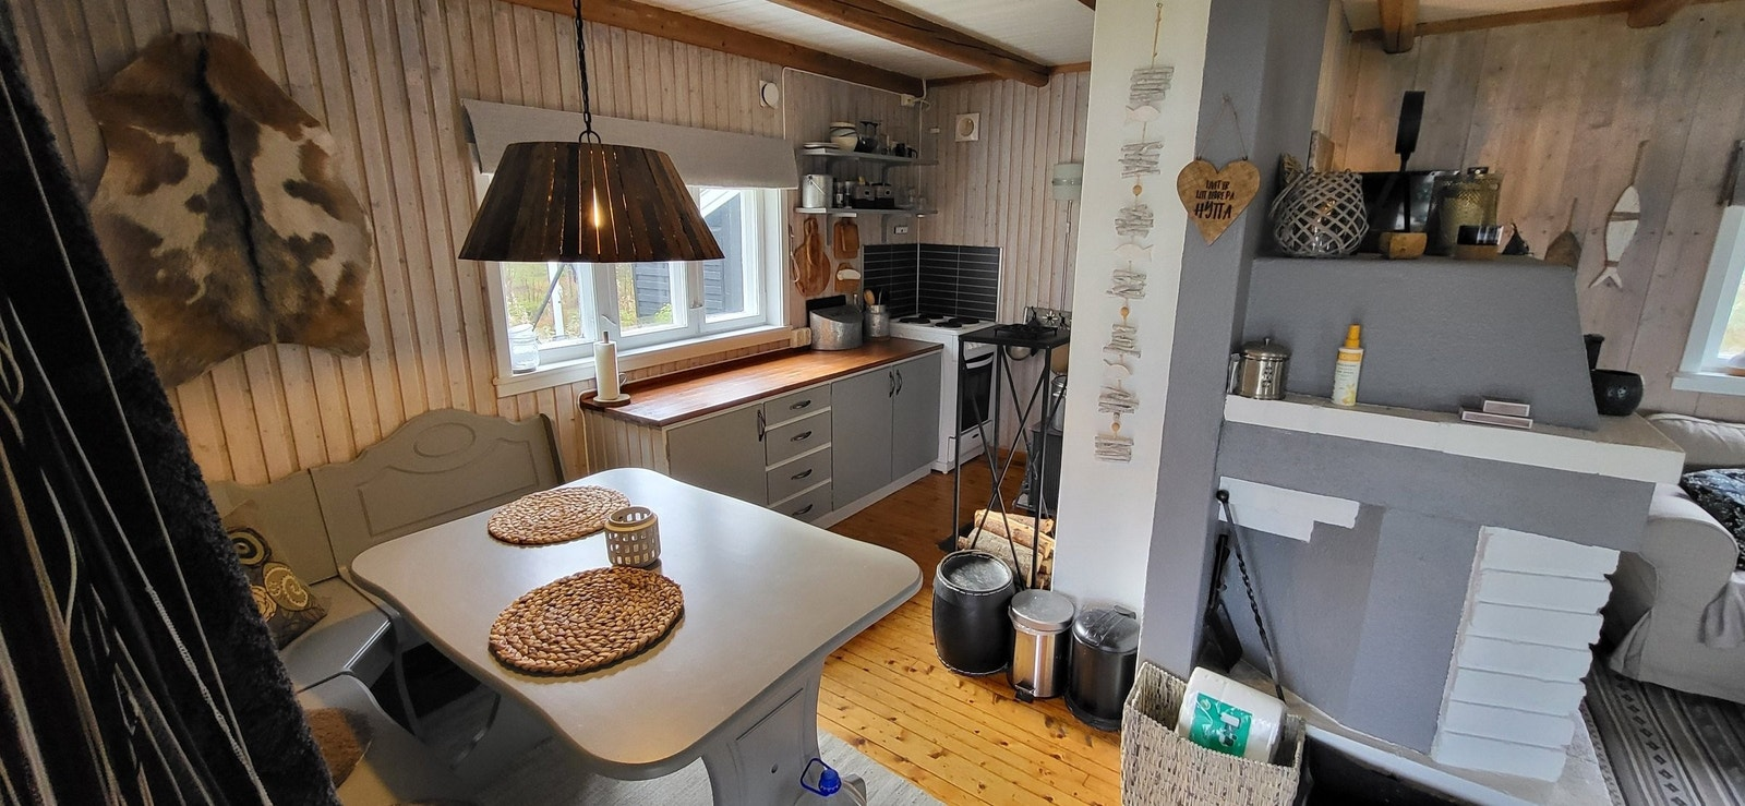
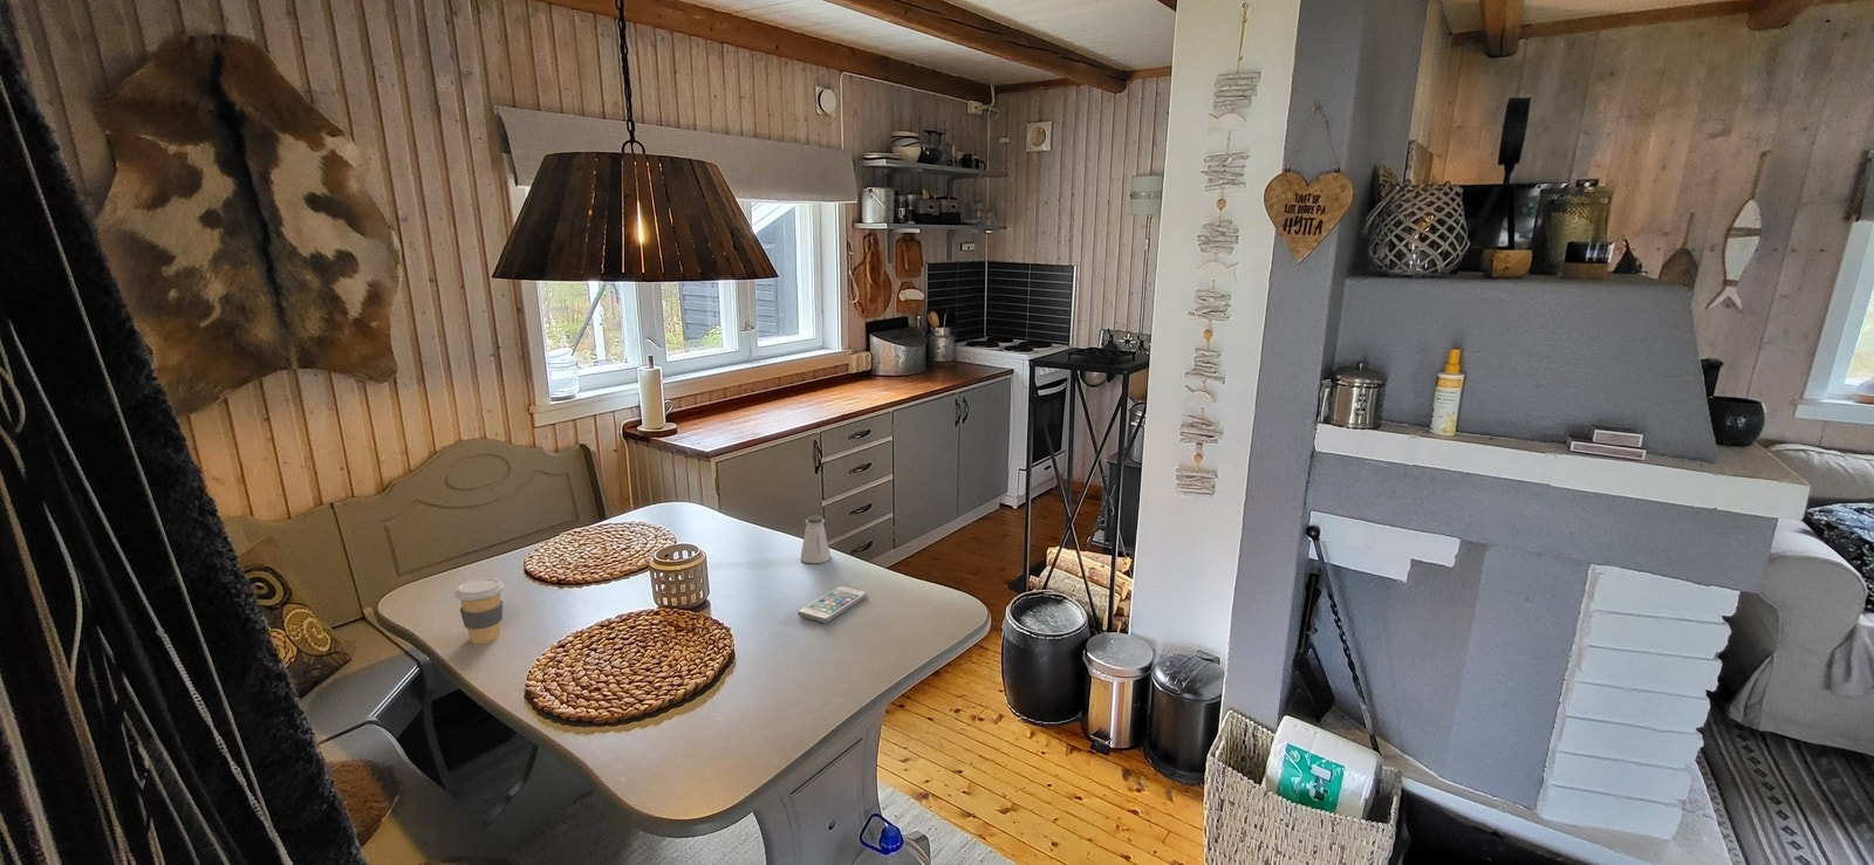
+ smartphone [796,585,868,624]
+ coffee cup [453,577,504,645]
+ saltshaker [800,514,832,564]
